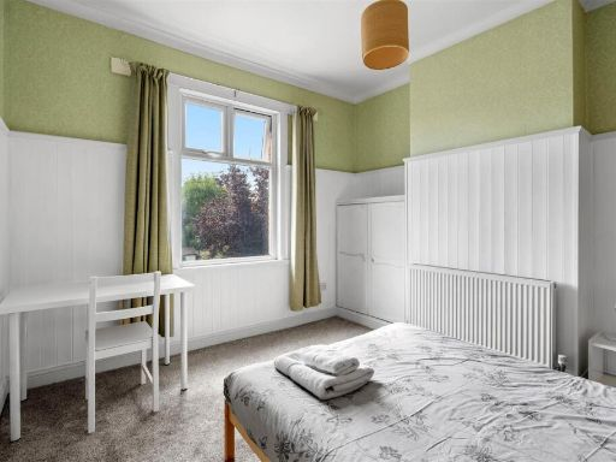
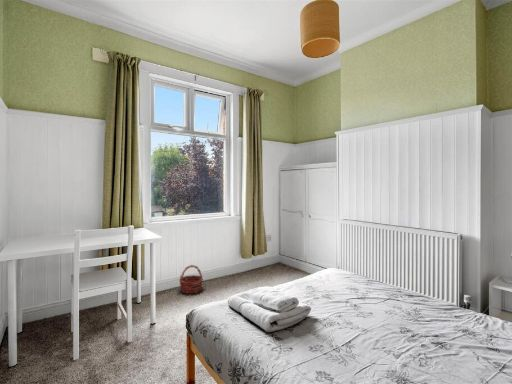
+ basket [178,264,204,294]
